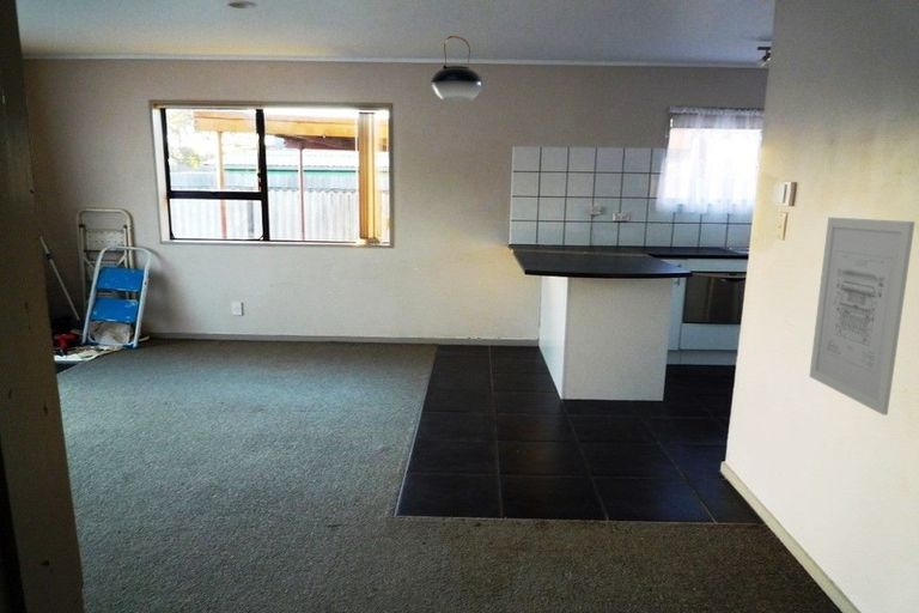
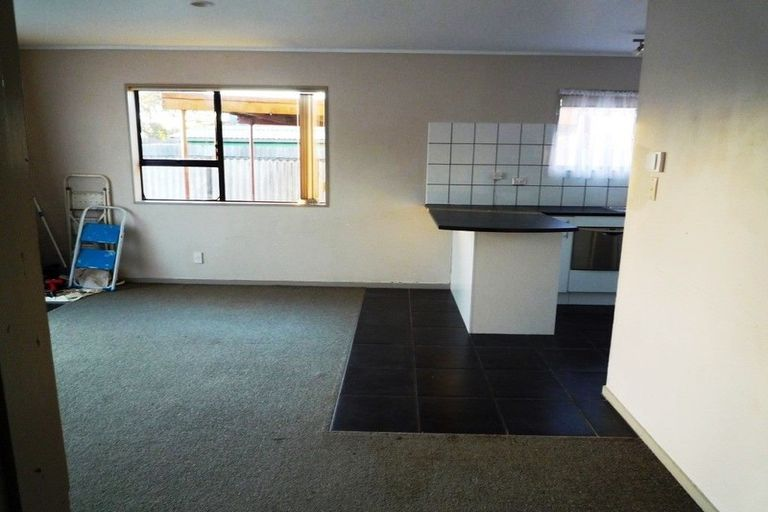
- pendant light [430,35,483,103]
- wall art [808,217,915,417]
